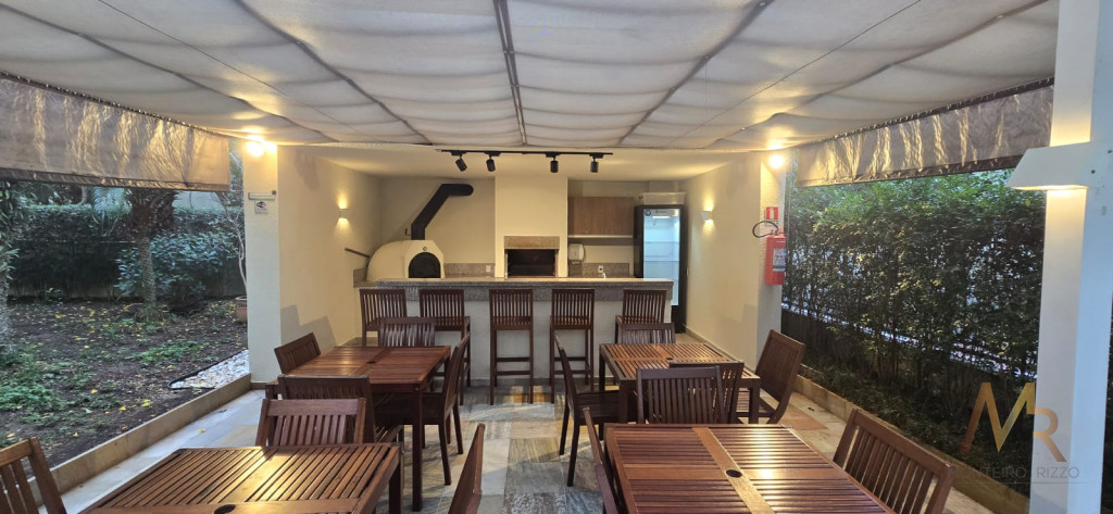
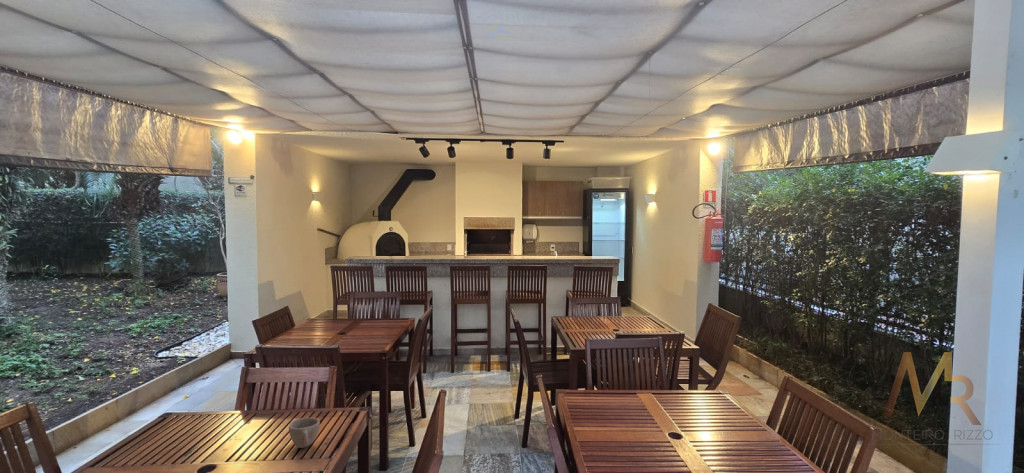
+ cup [288,417,321,449]
